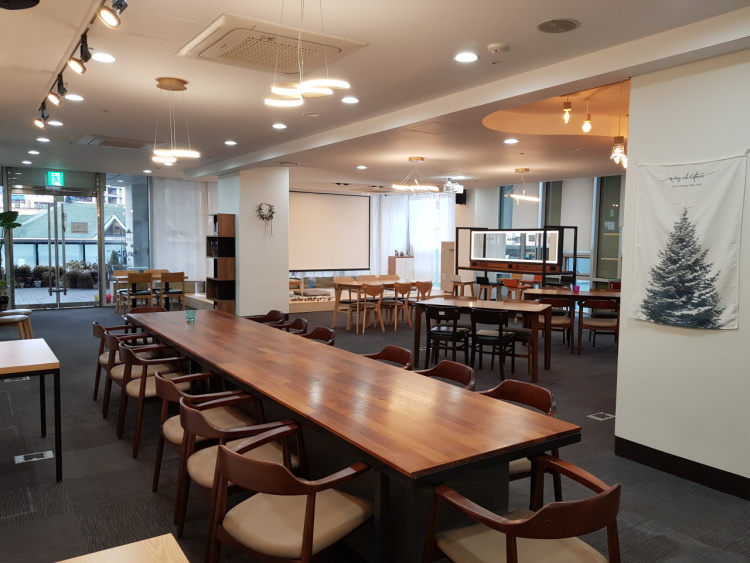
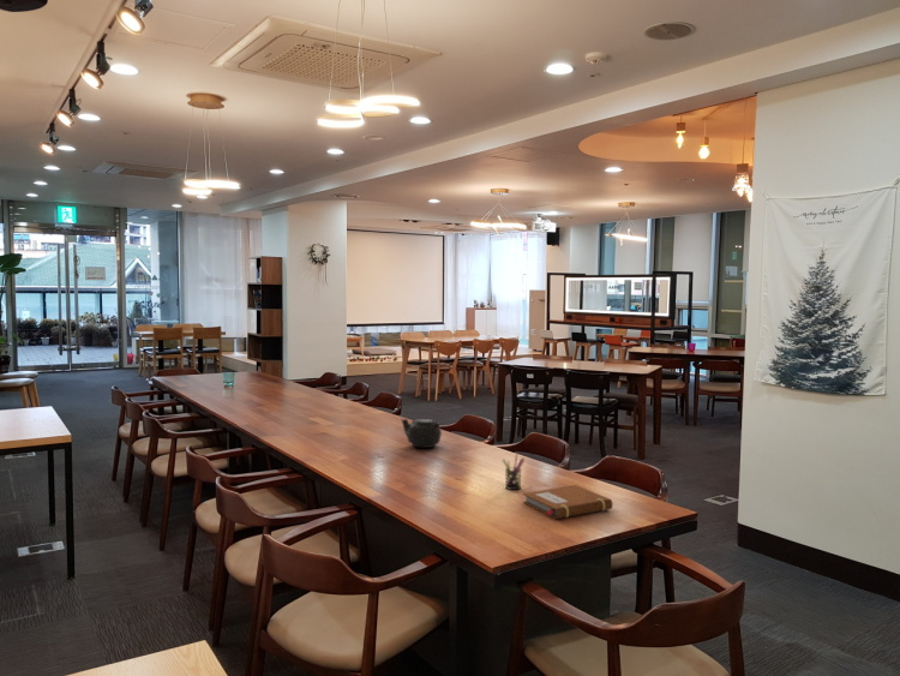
+ pen holder [502,453,526,491]
+ teapot [400,418,443,449]
+ notebook [522,484,613,520]
